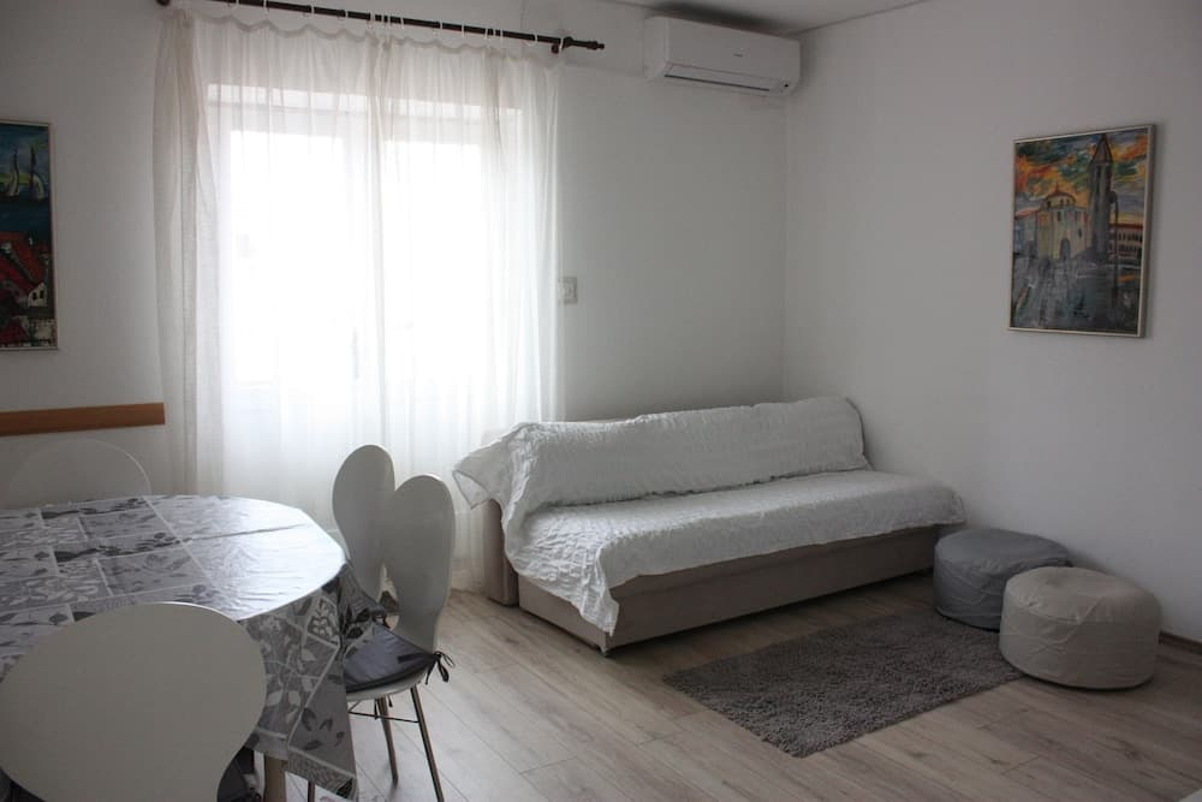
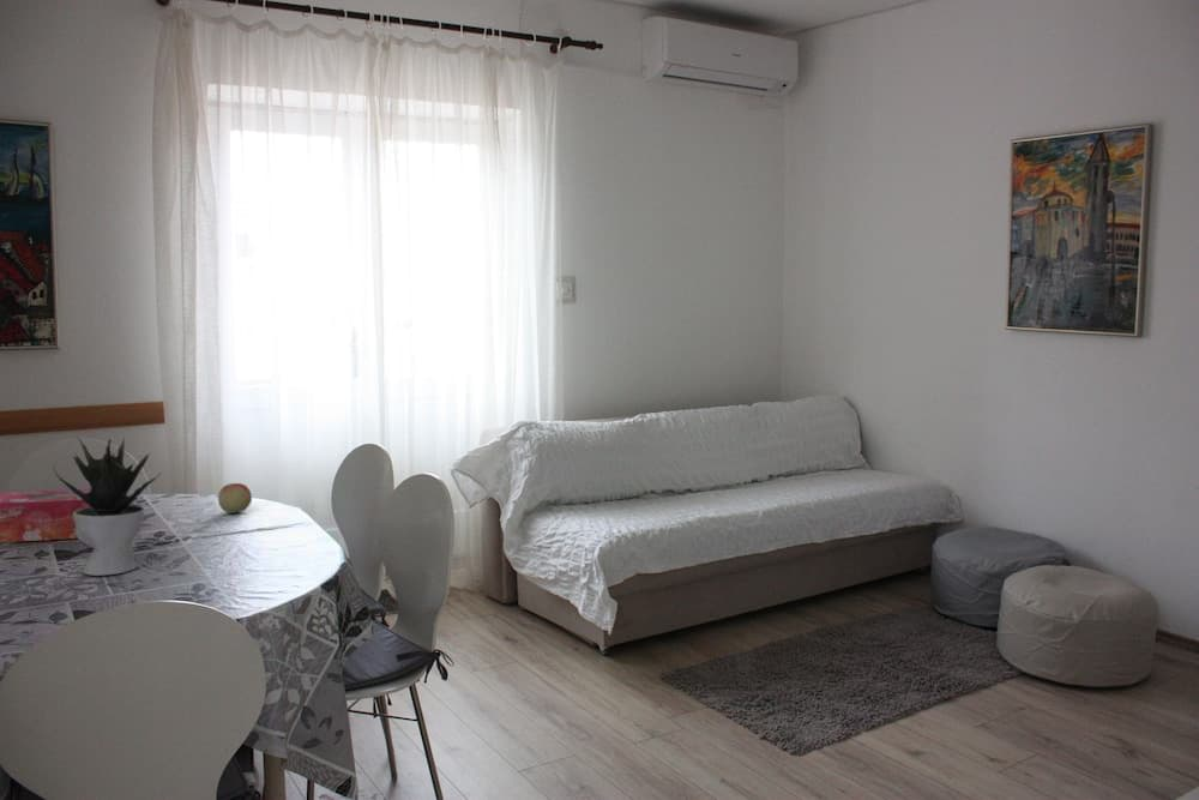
+ fruit [217,482,253,515]
+ potted plant [53,437,162,577]
+ tissue box [0,488,128,543]
